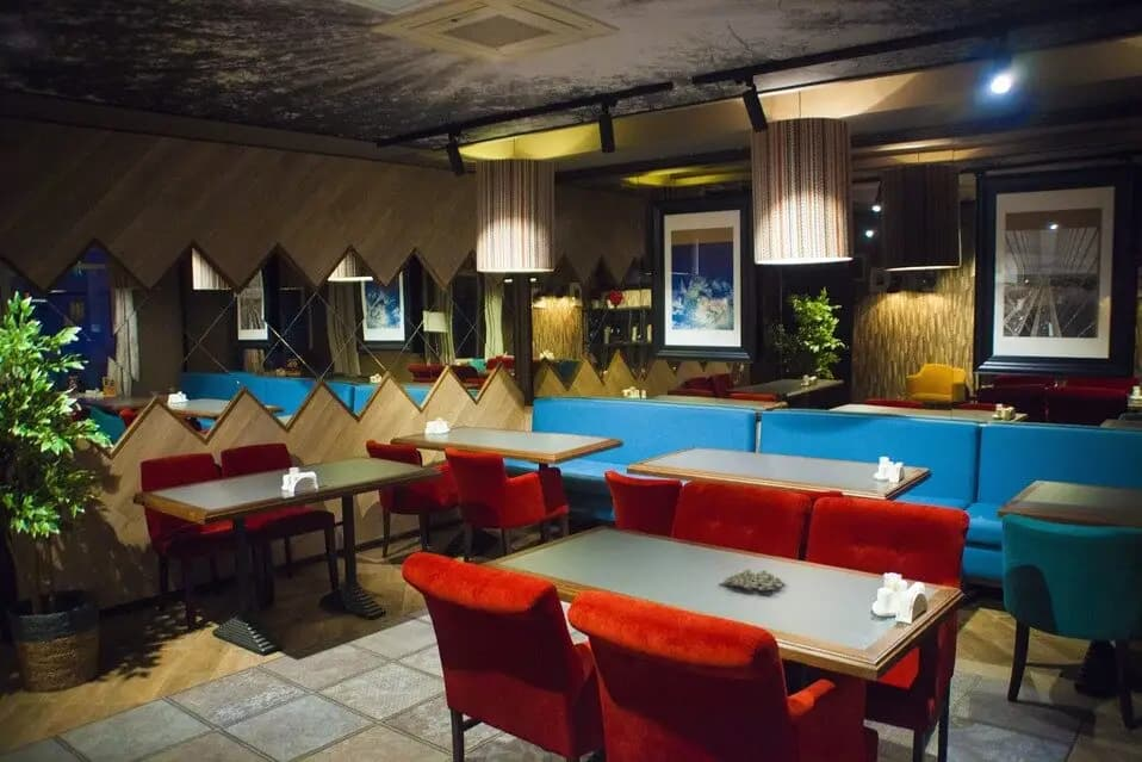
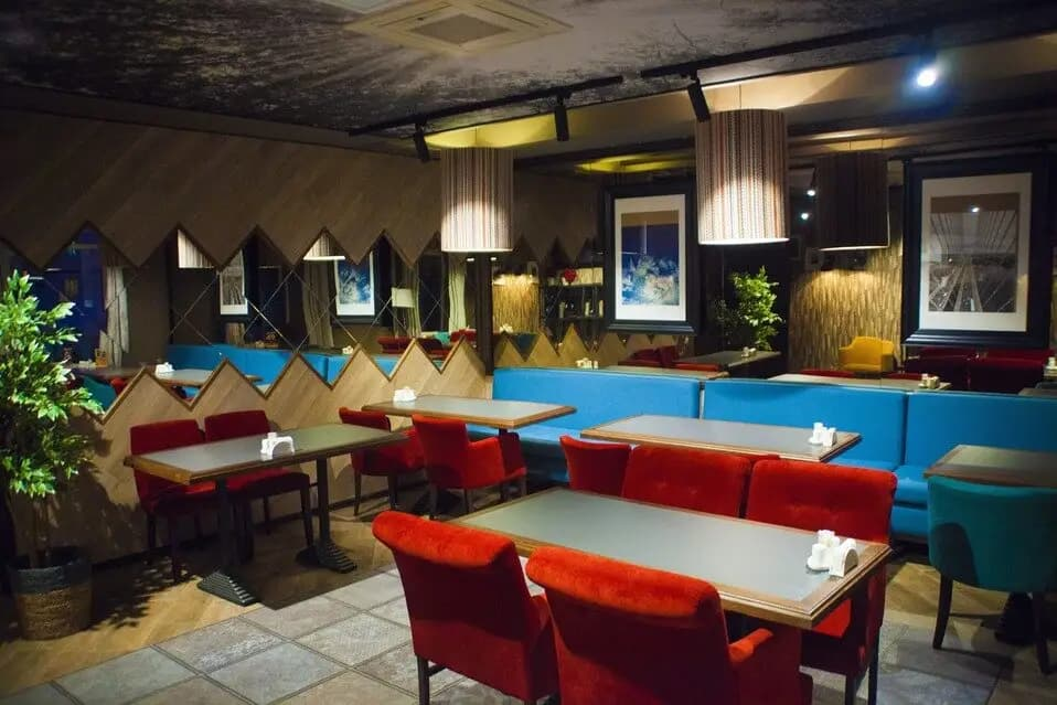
- teacup [719,568,787,591]
